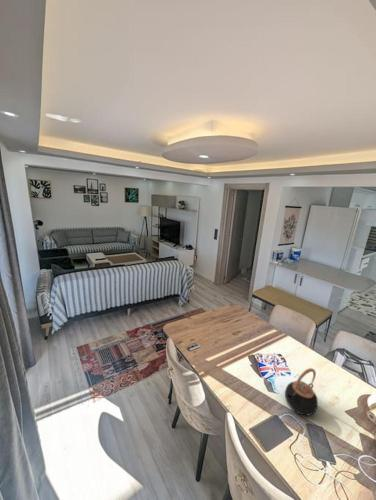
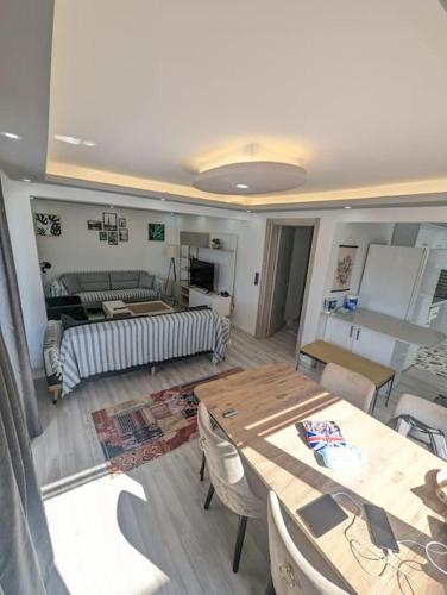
- teapot [284,367,319,417]
